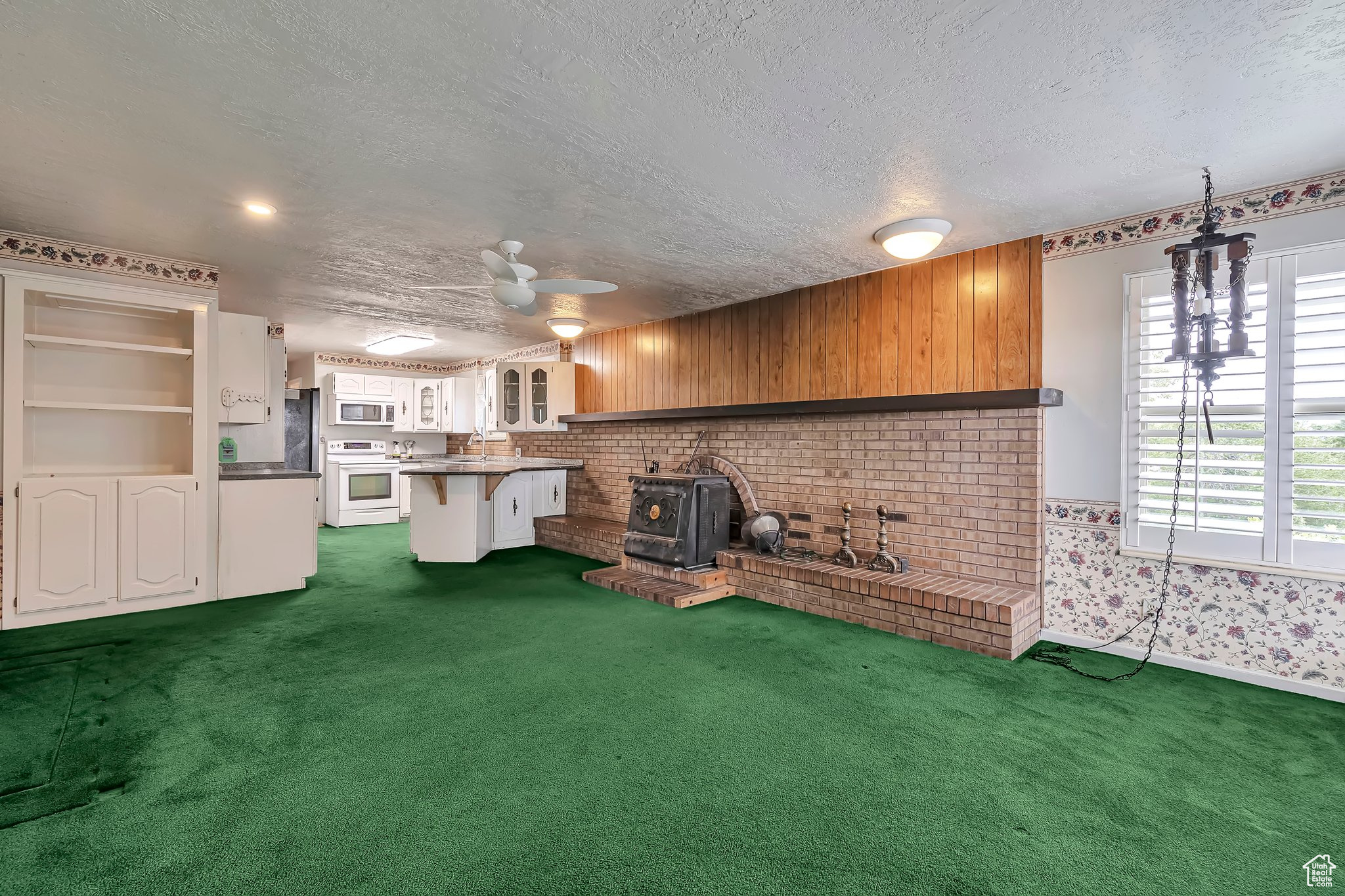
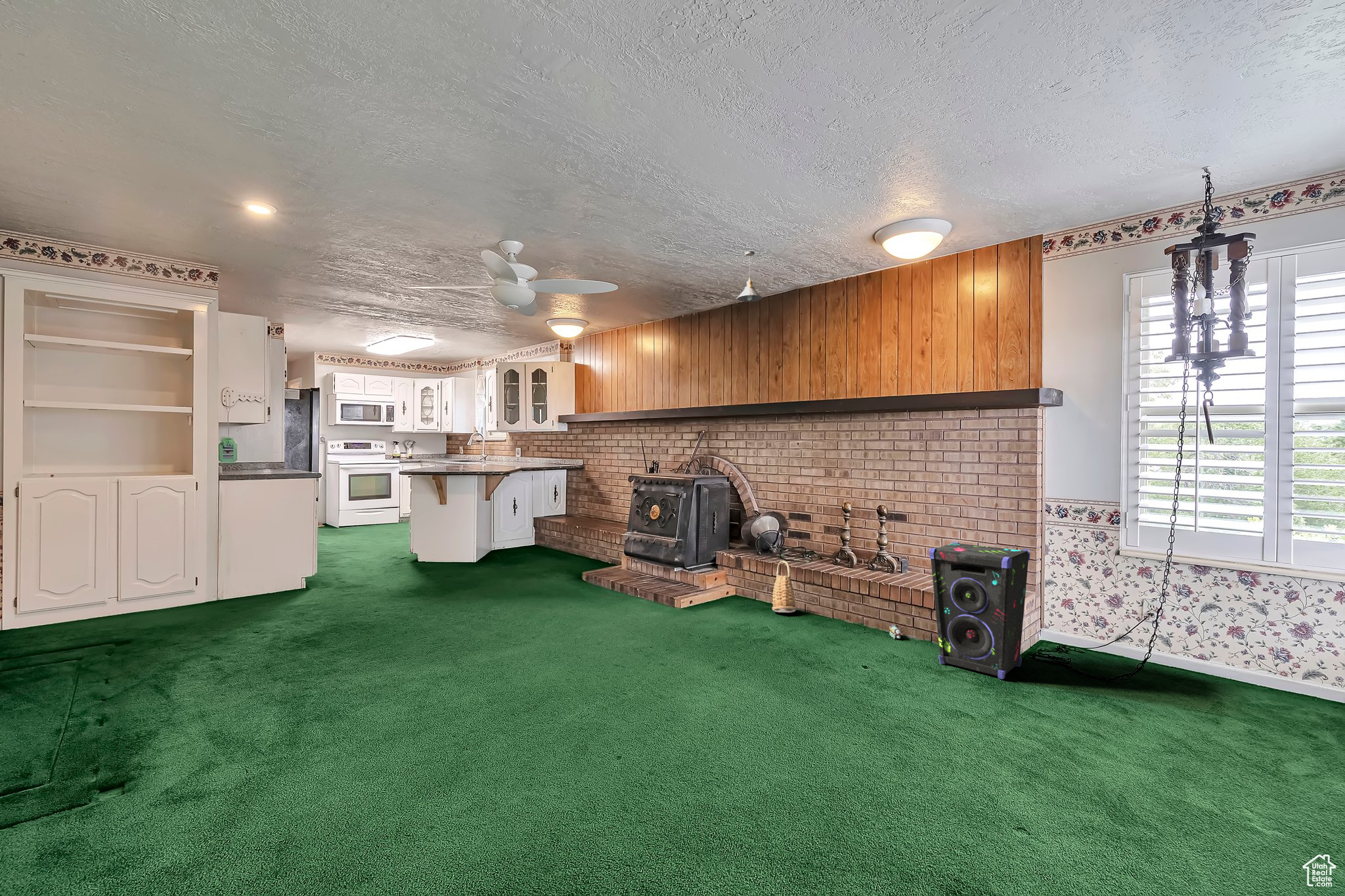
+ pendant light [736,251,762,302]
+ basket [772,560,797,614]
+ speaker [929,541,1030,680]
+ toy train [889,624,901,639]
